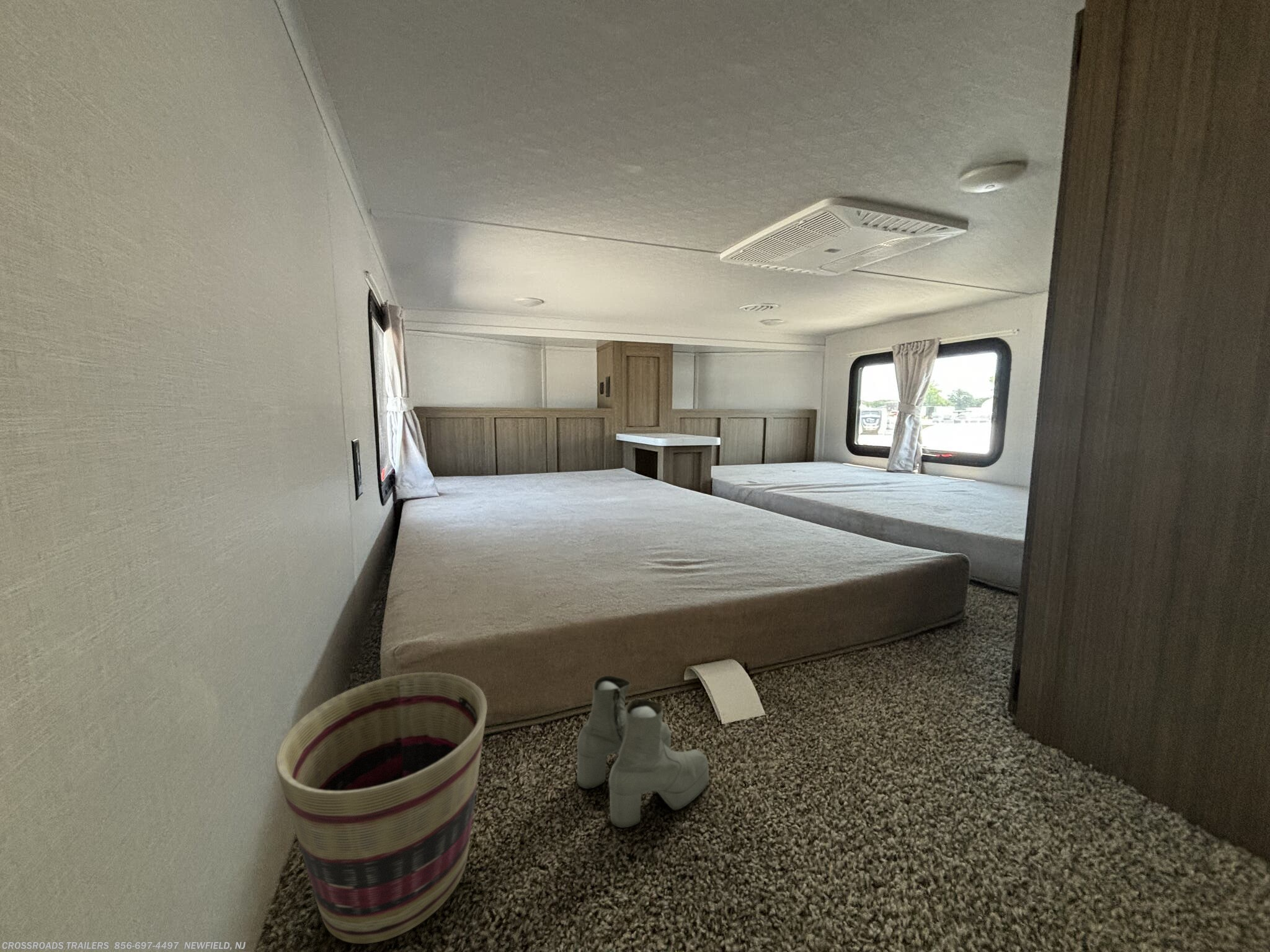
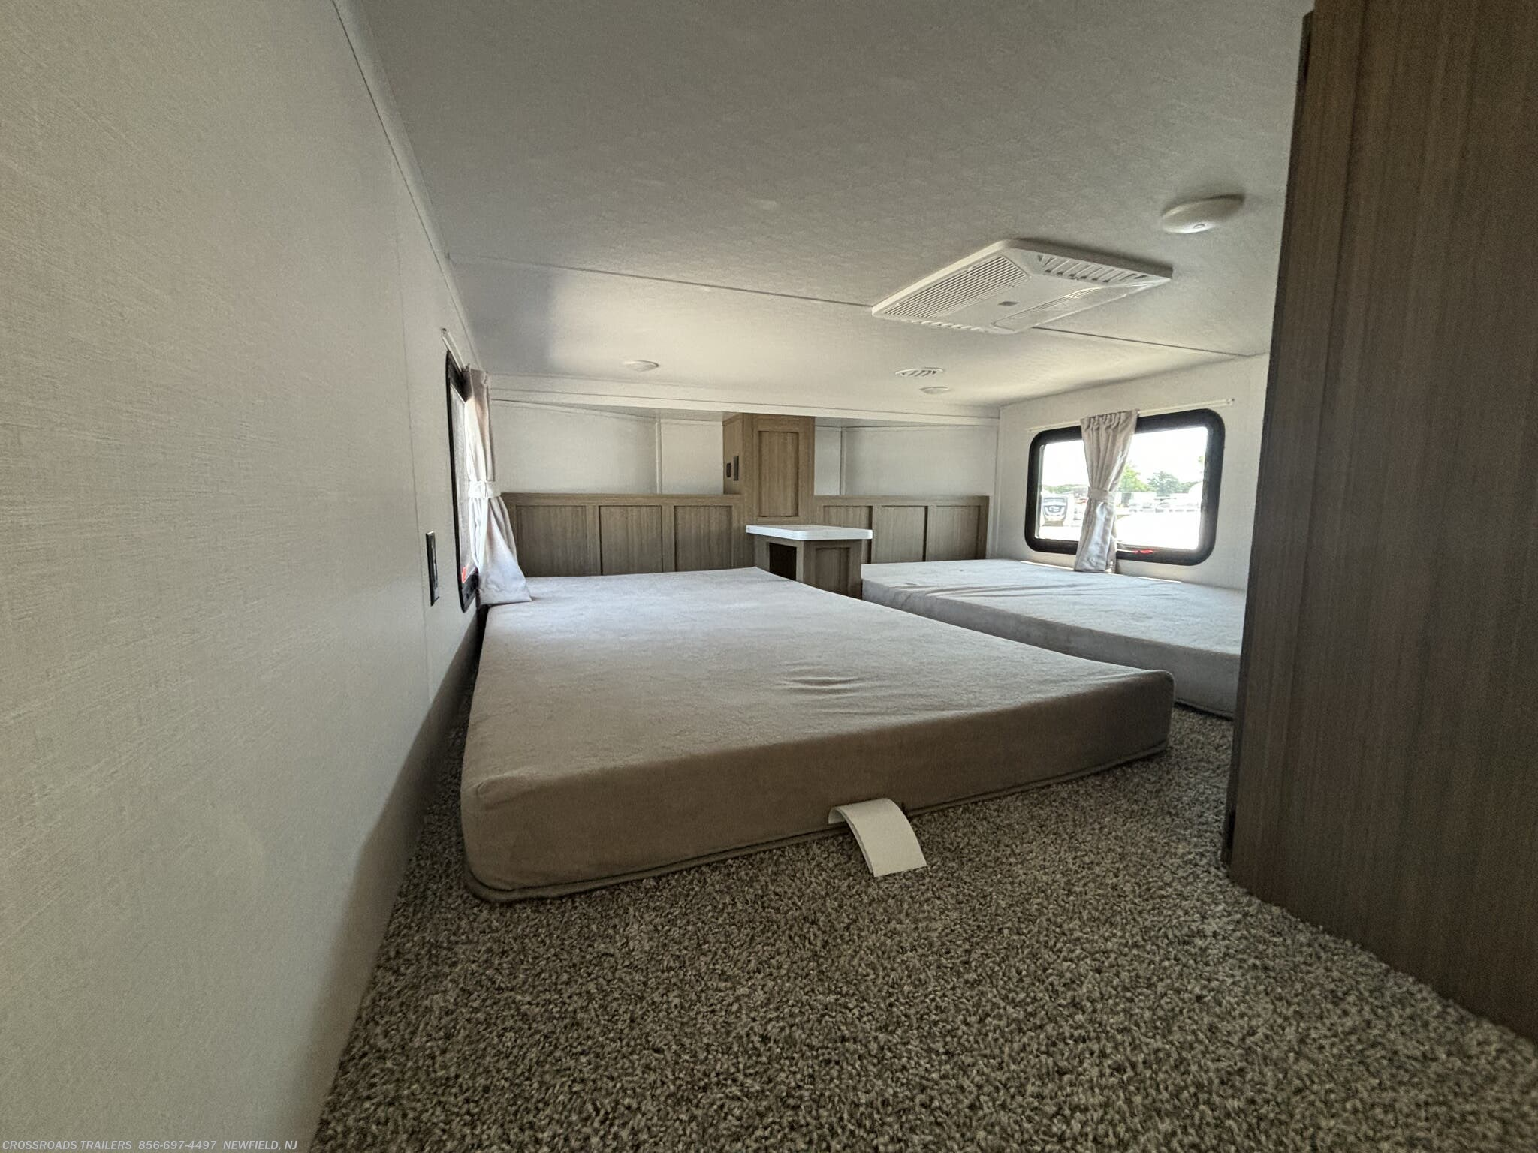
- basket [275,672,487,945]
- boots [576,675,709,829]
